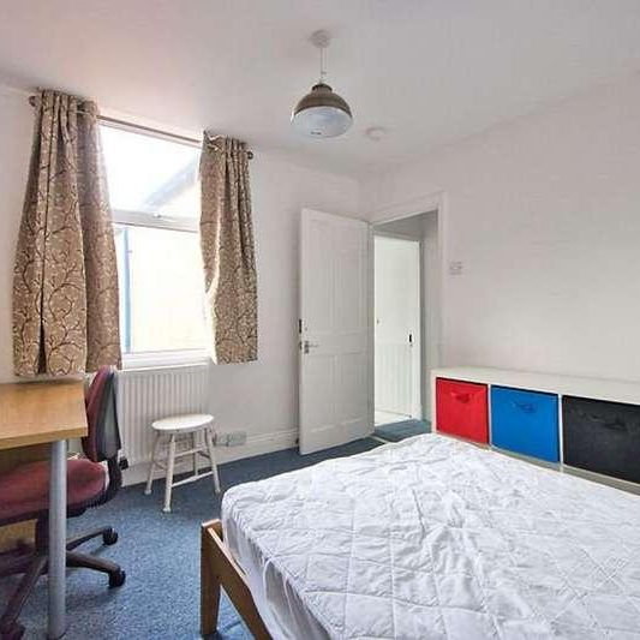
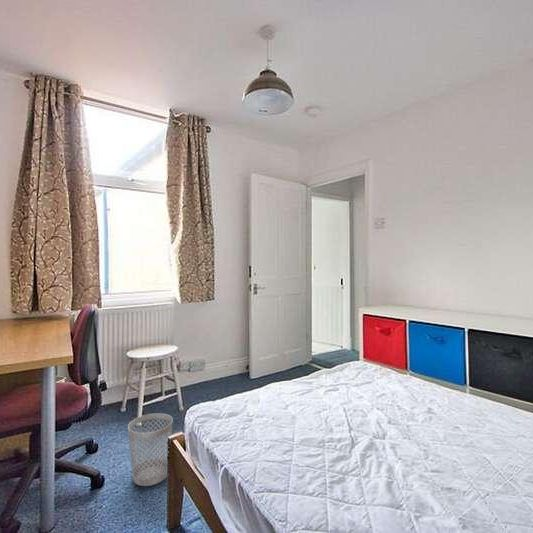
+ wastebasket [127,412,174,487]
